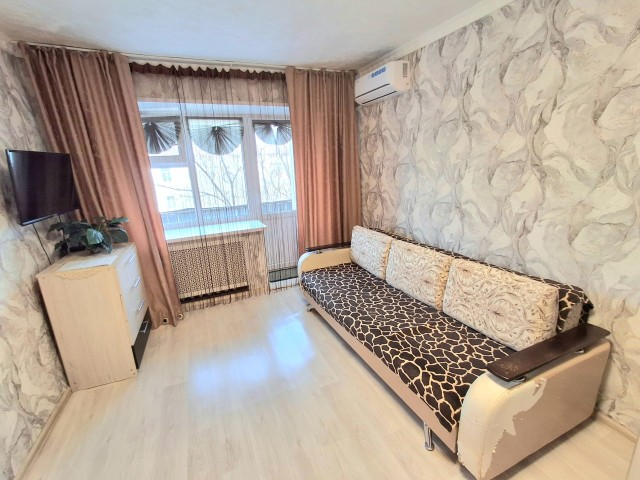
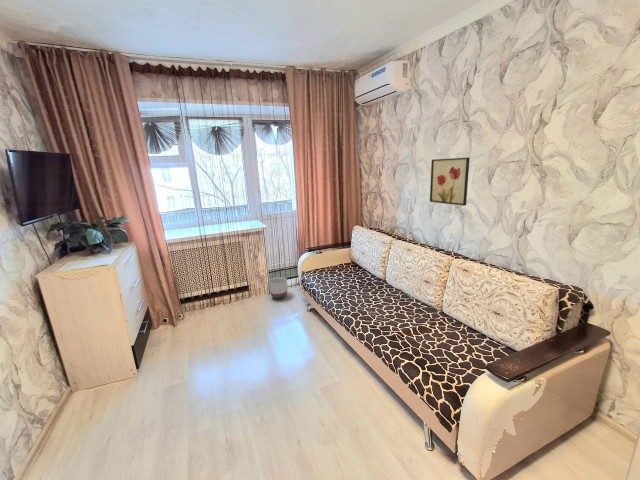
+ wall art [429,156,471,207]
+ planter [268,276,288,300]
